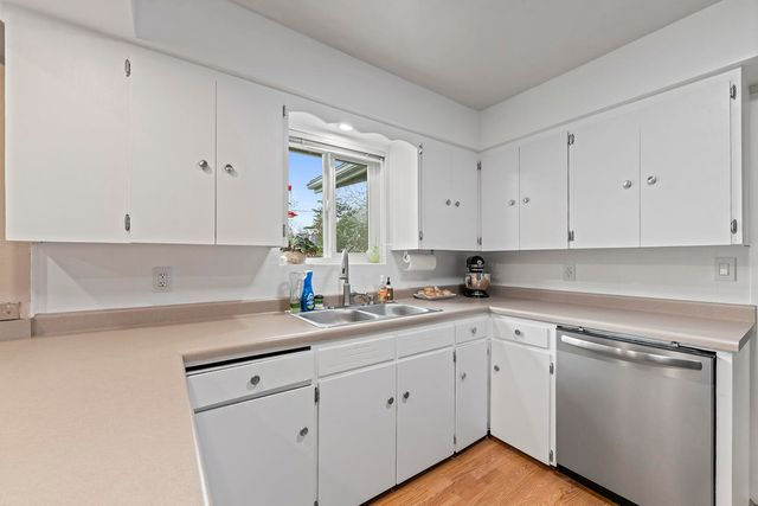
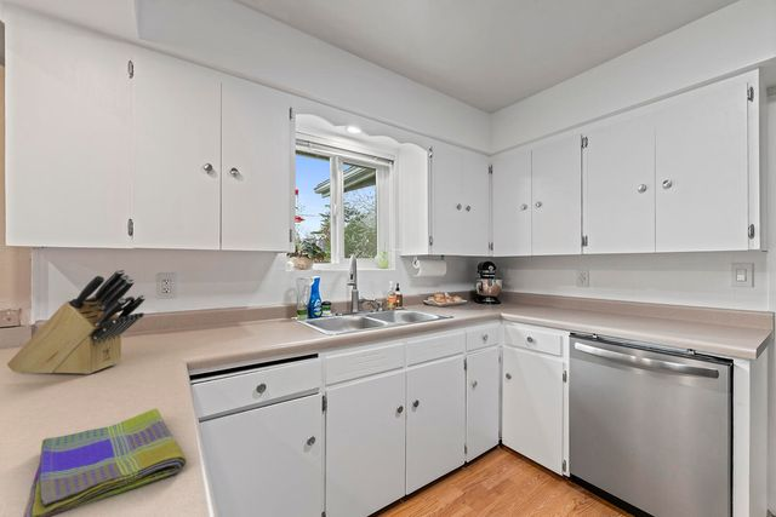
+ dish towel [22,408,188,517]
+ knife block [6,268,147,375]
